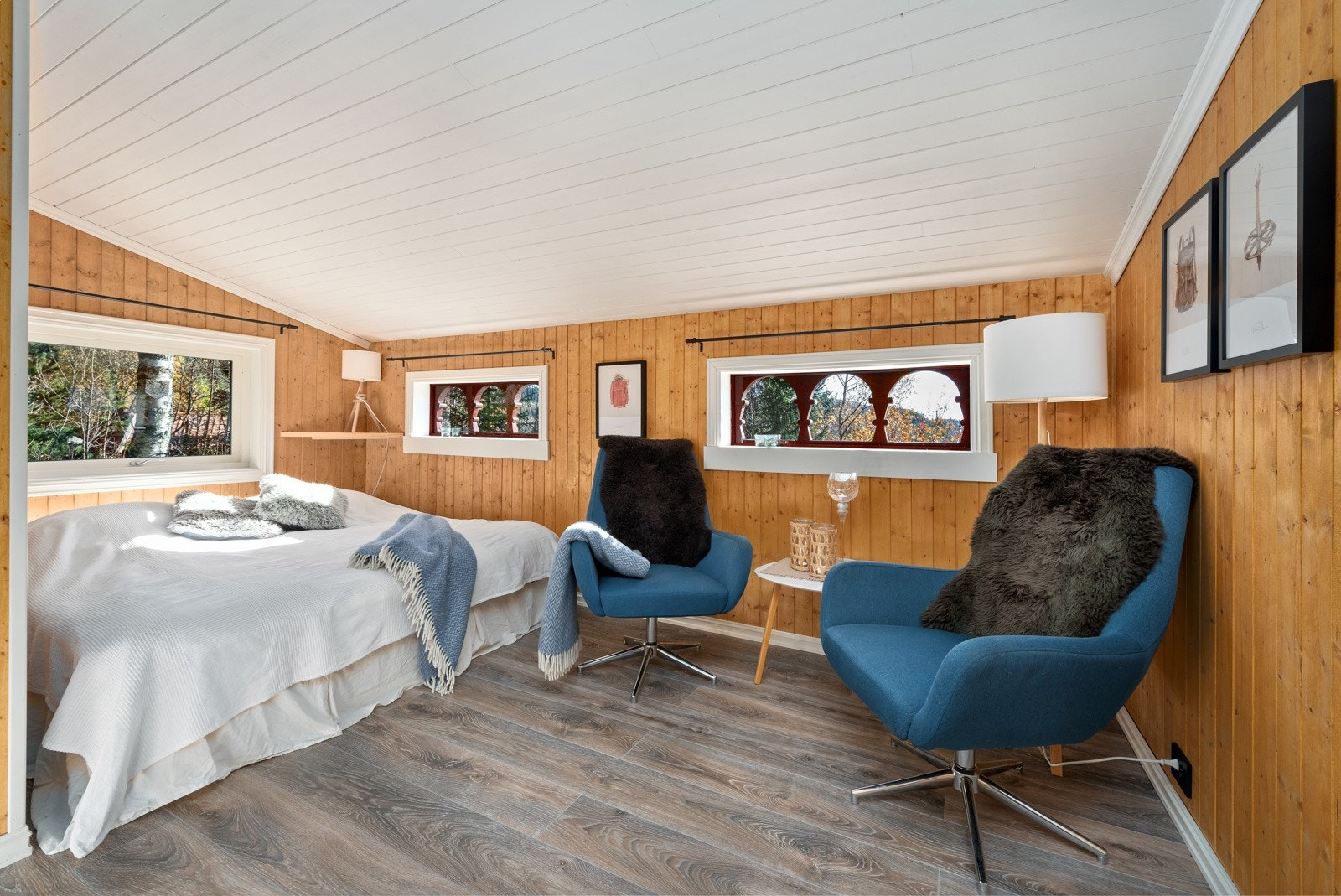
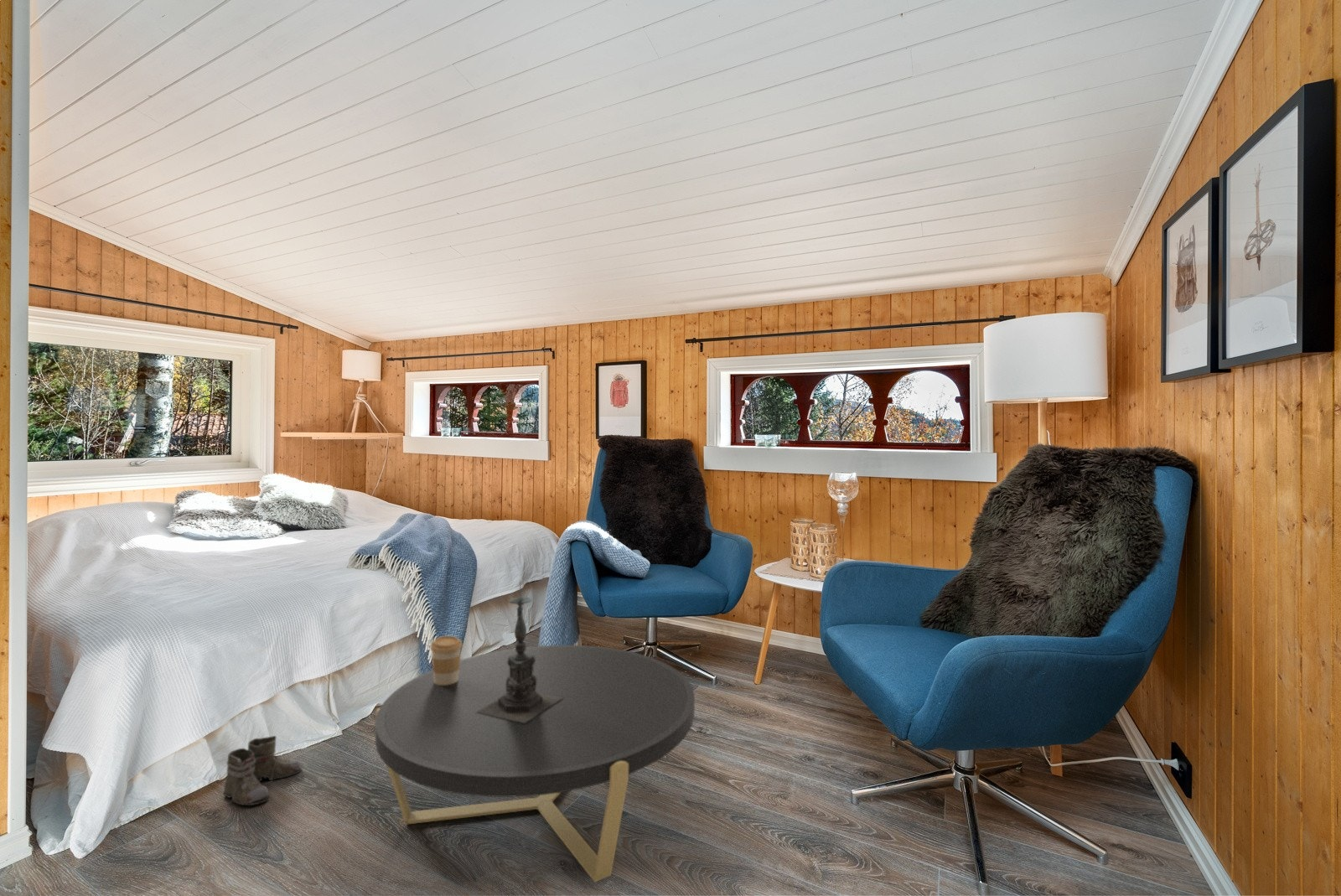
+ candle holder [479,580,563,723]
+ coffee cup [429,635,463,685]
+ boots [214,735,303,811]
+ coffee table [375,645,696,883]
